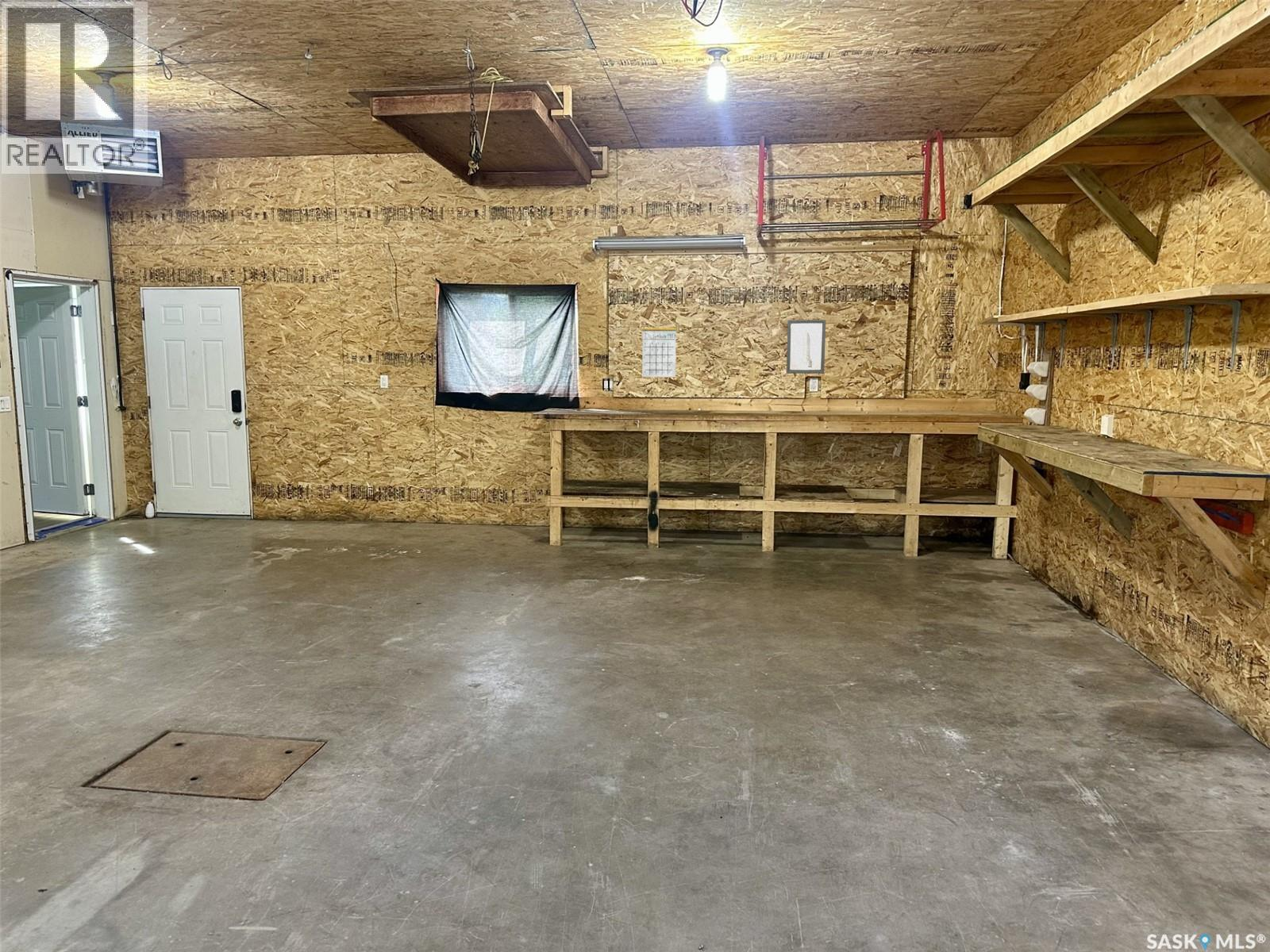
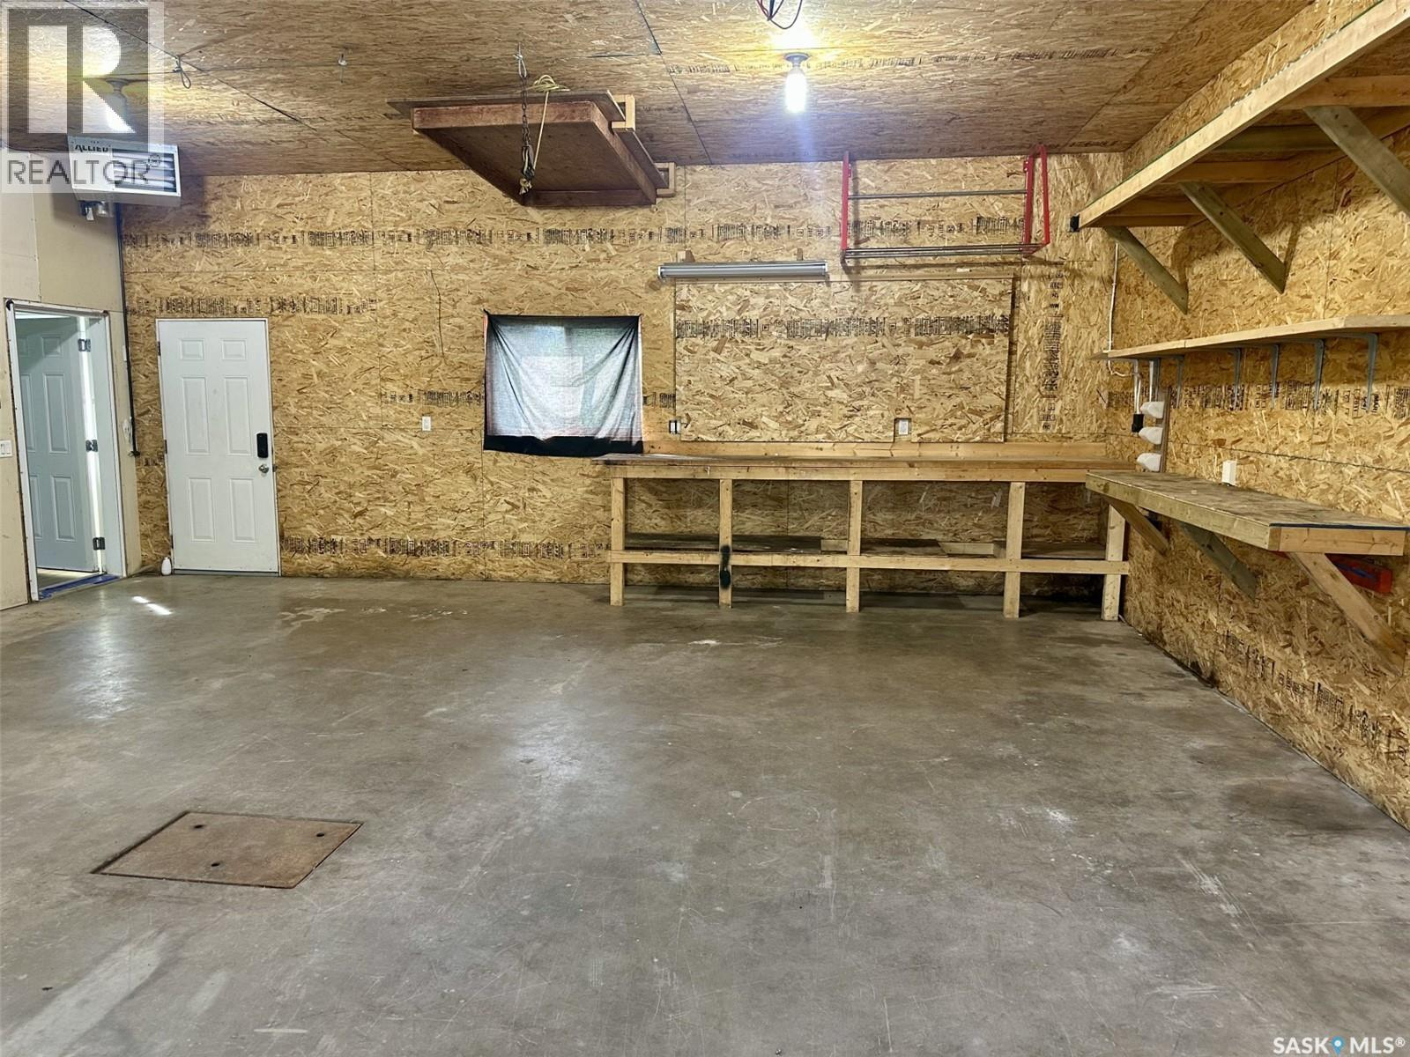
- wall art [786,319,826,374]
- calendar [641,316,677,378]
